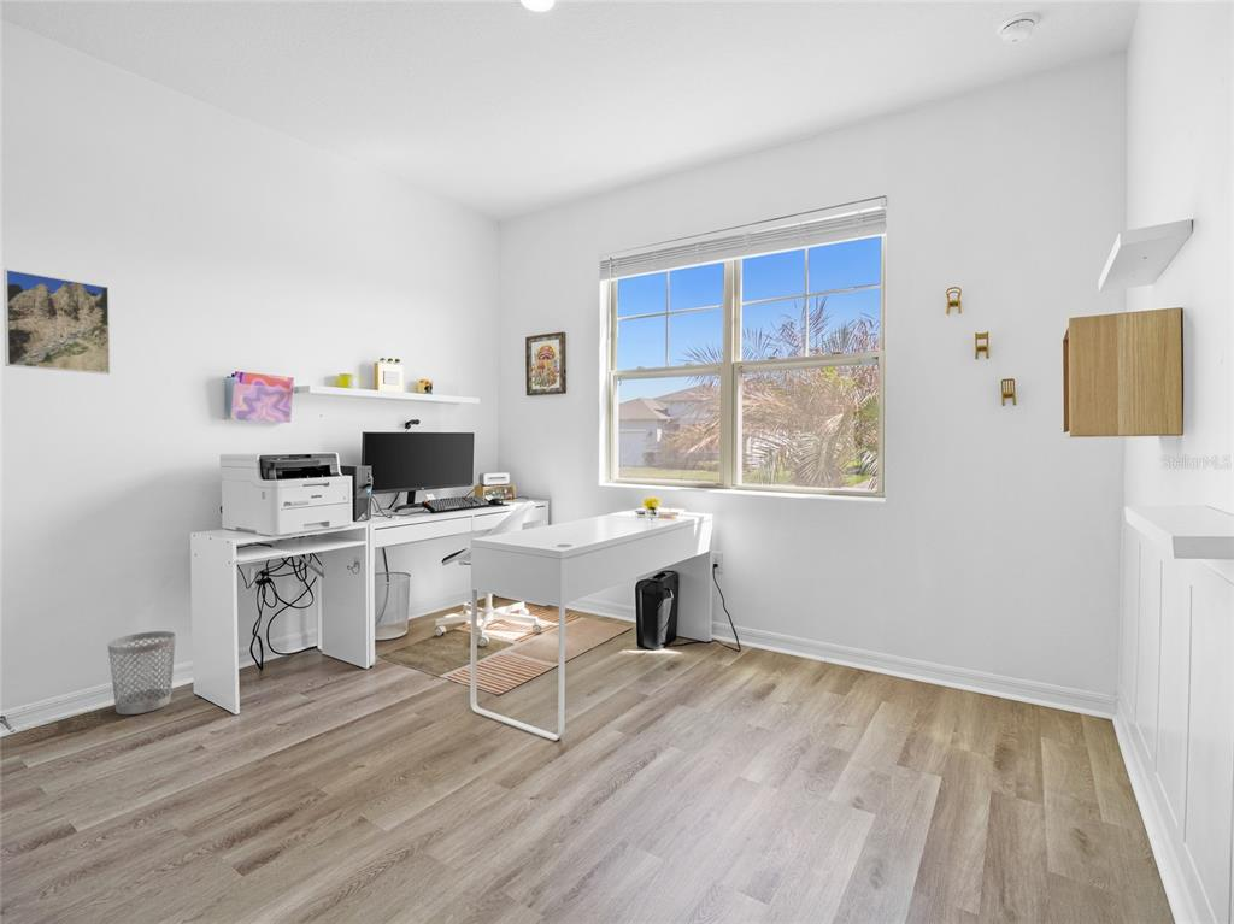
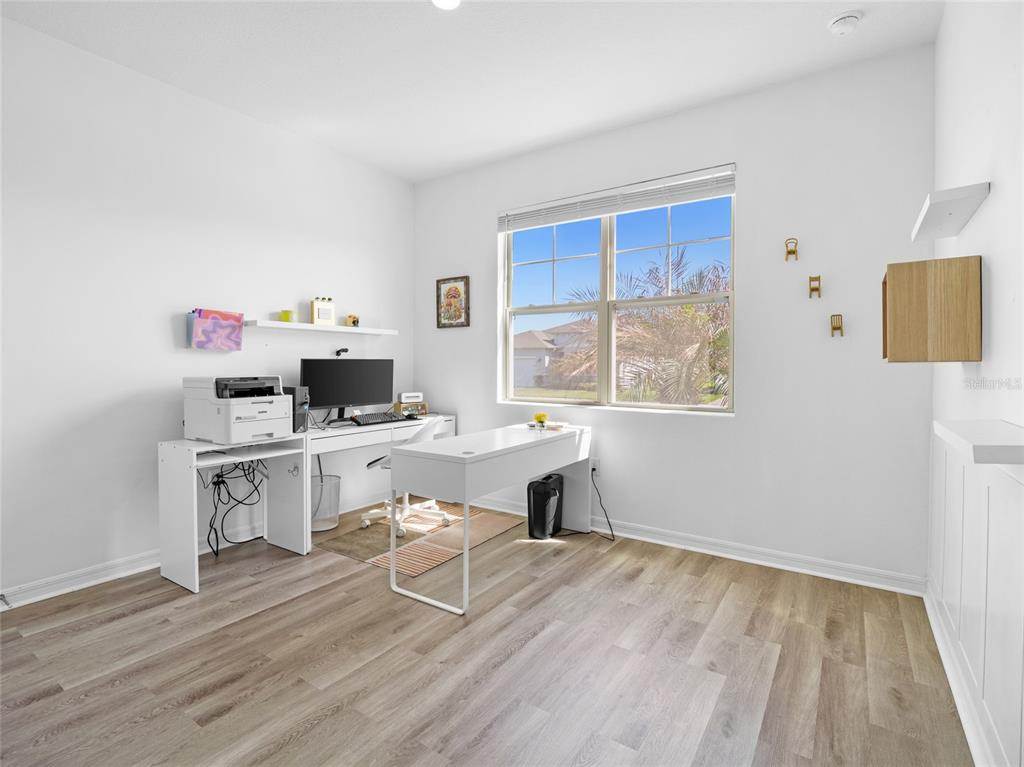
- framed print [2,267,111,376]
- wastebasket [107,630,177,716]
